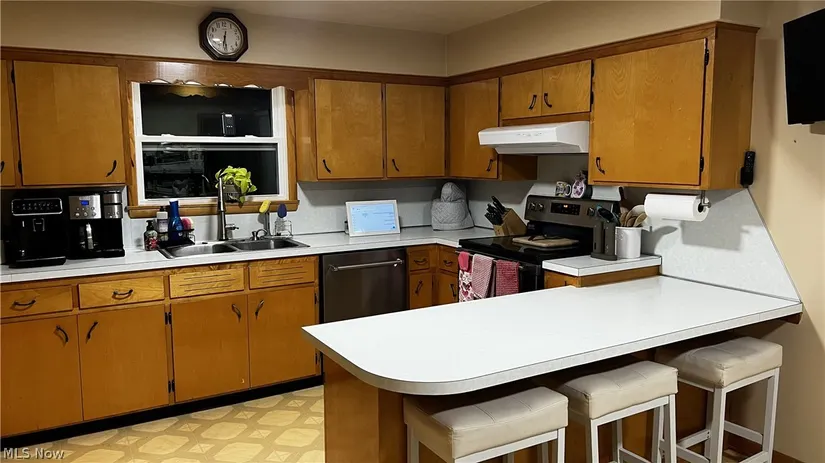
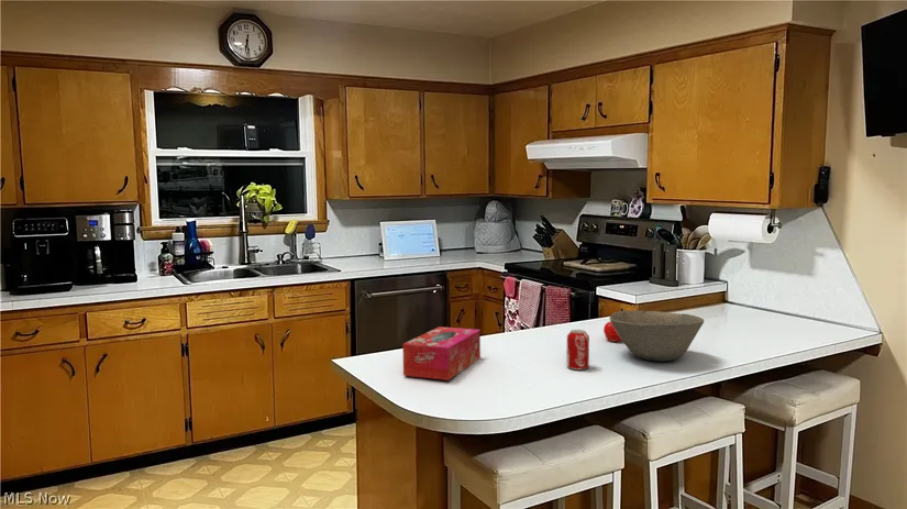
+ fruit [602,321,622,343]
+ beverage can [566,329,590,370]
+ bowl [609,309,705,363]
+ tissue box [402,325,482,381]
